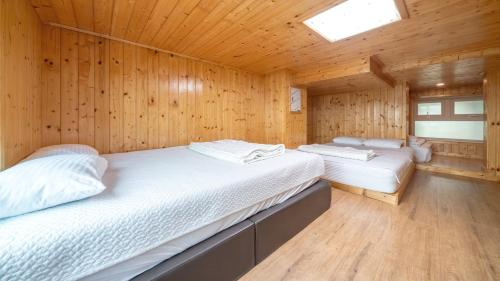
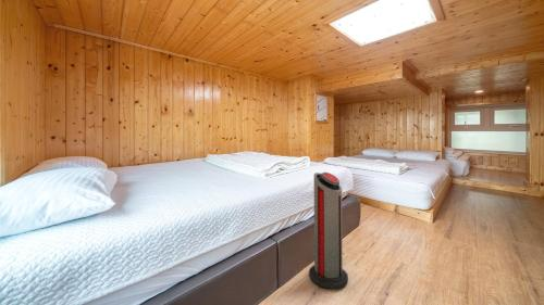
+ air purifier [308,171,349,290]
